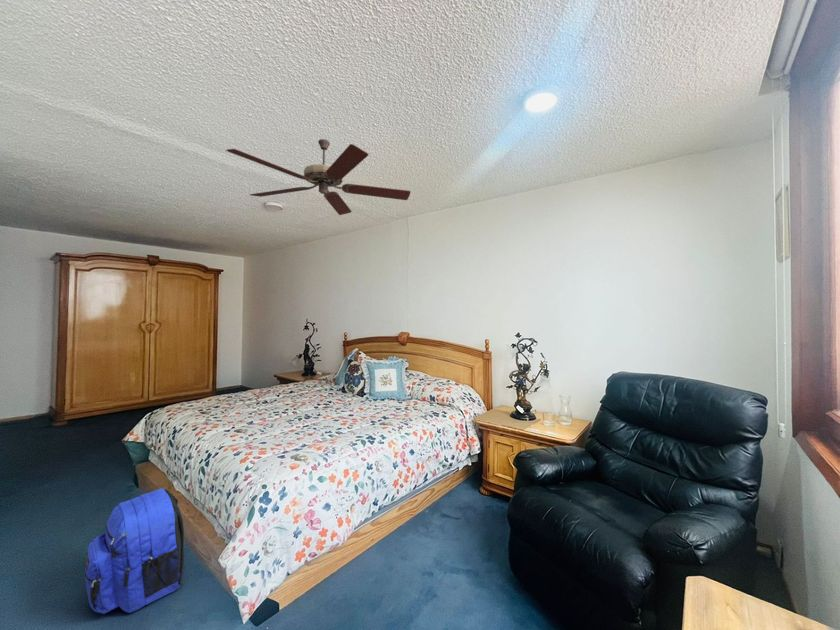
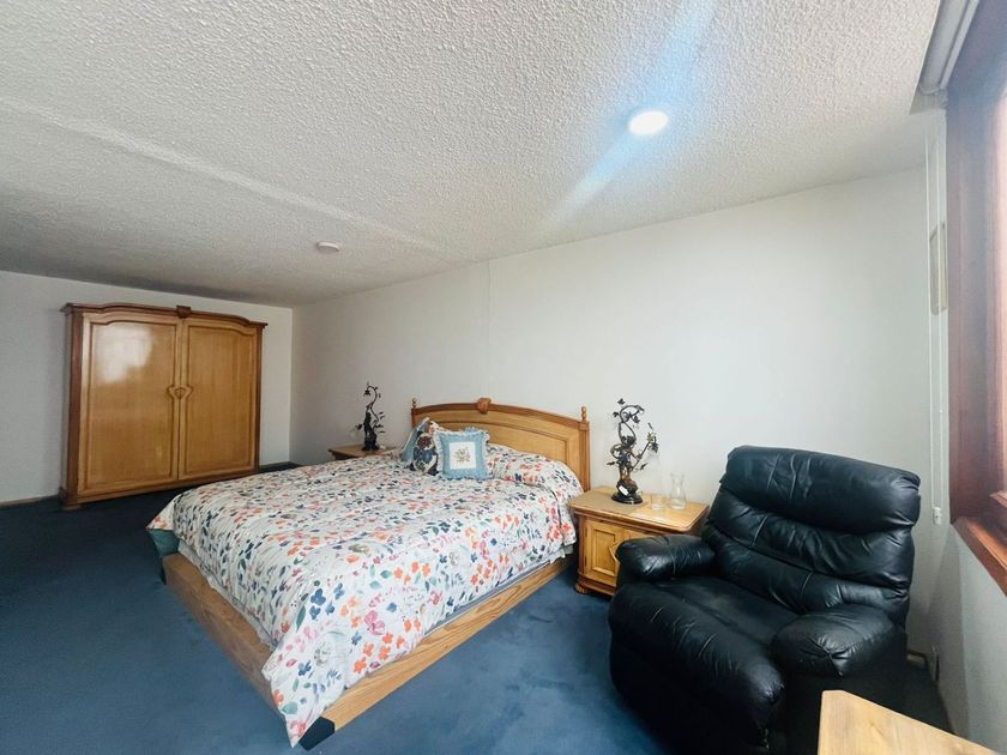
- backpack [84,487,185,615]
- ceiling fan [225,138,412,216]
